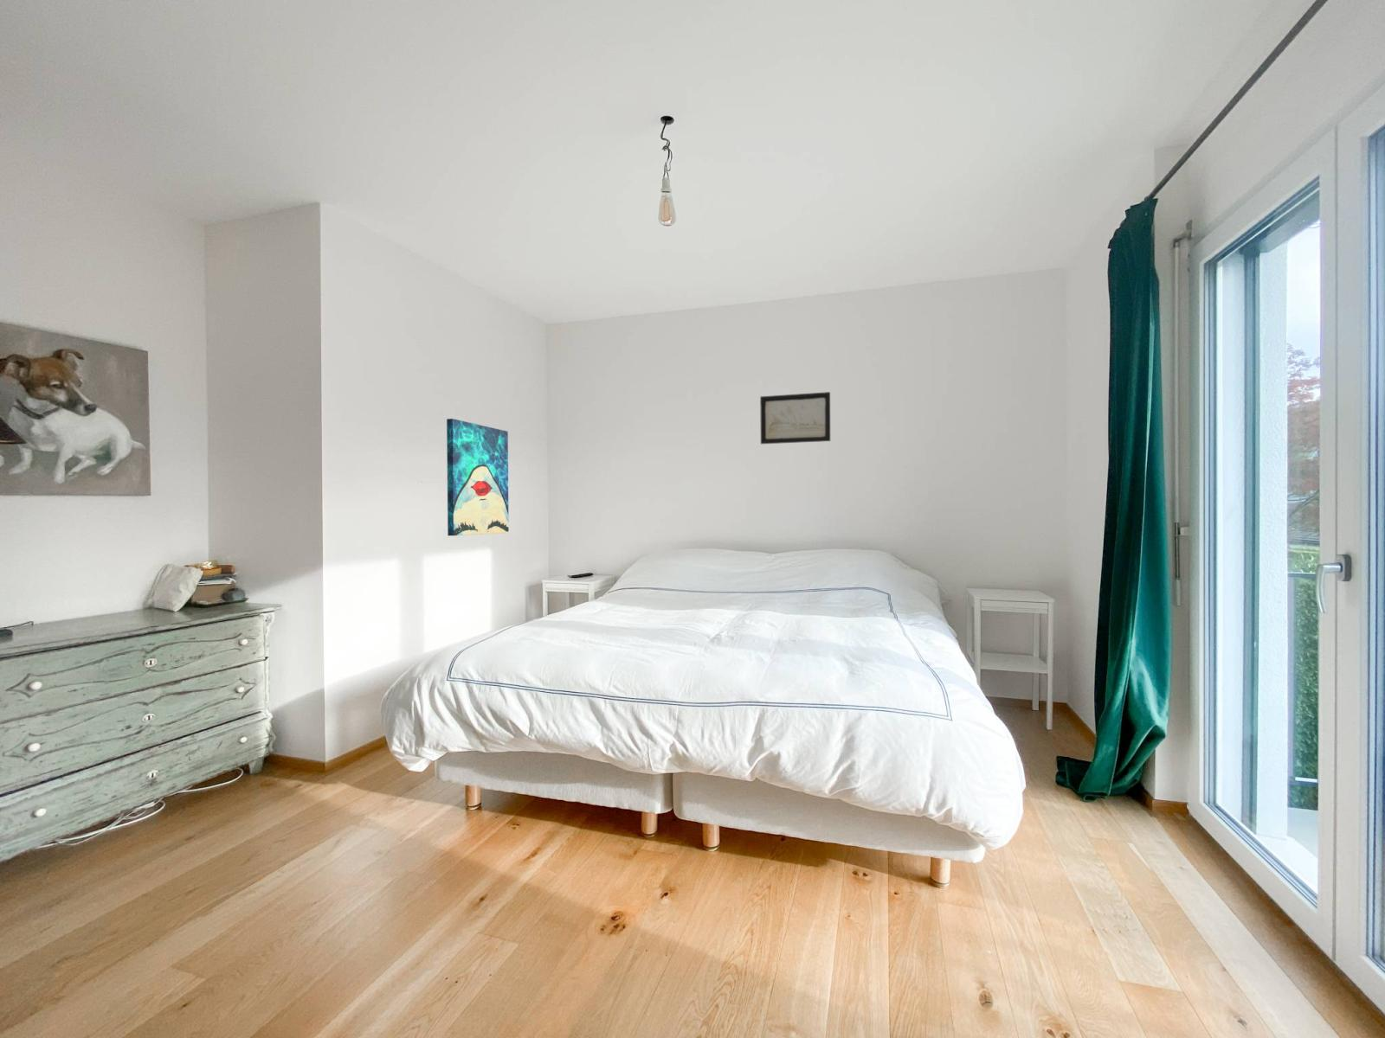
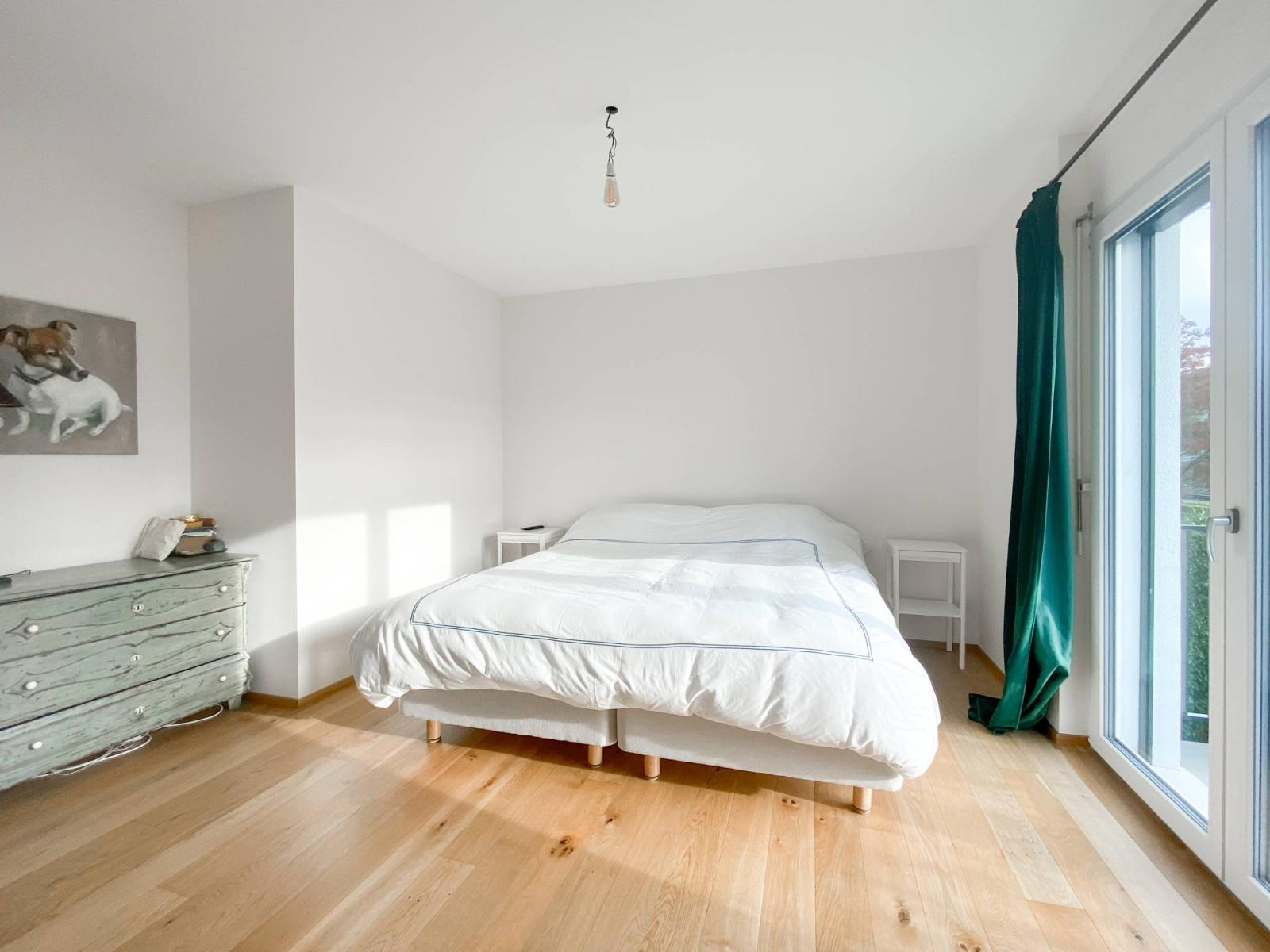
- wall art [759,391,831,445]
- wall art [446,418,510,536]
